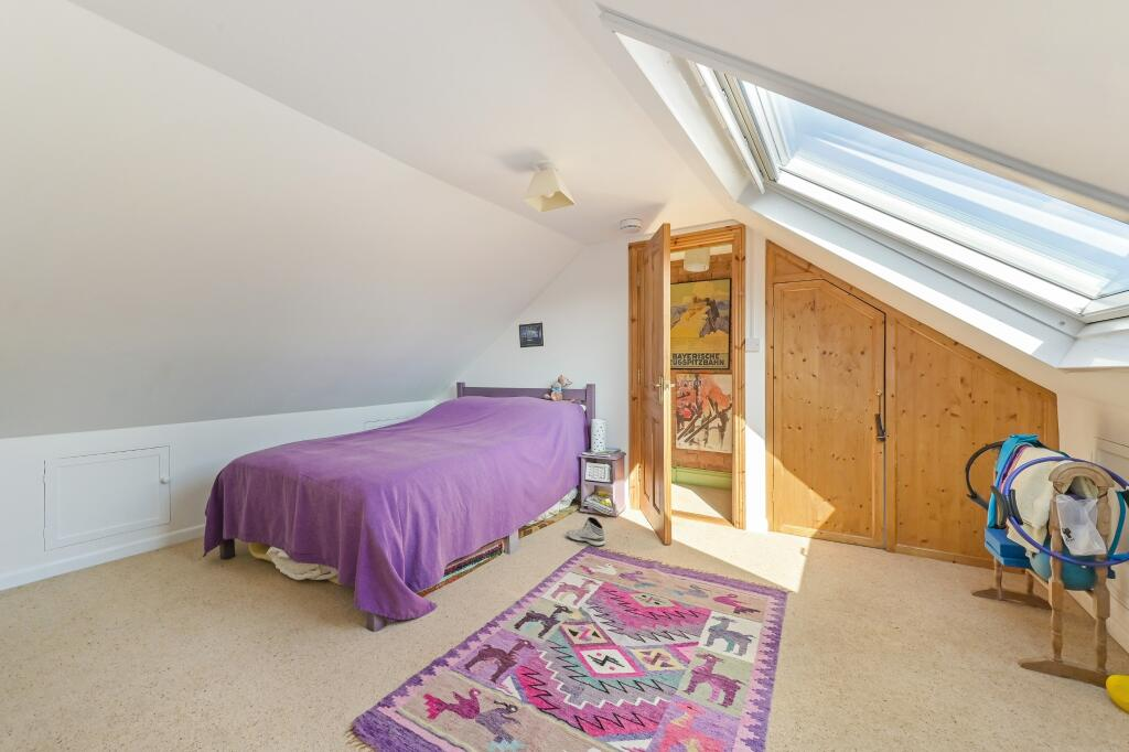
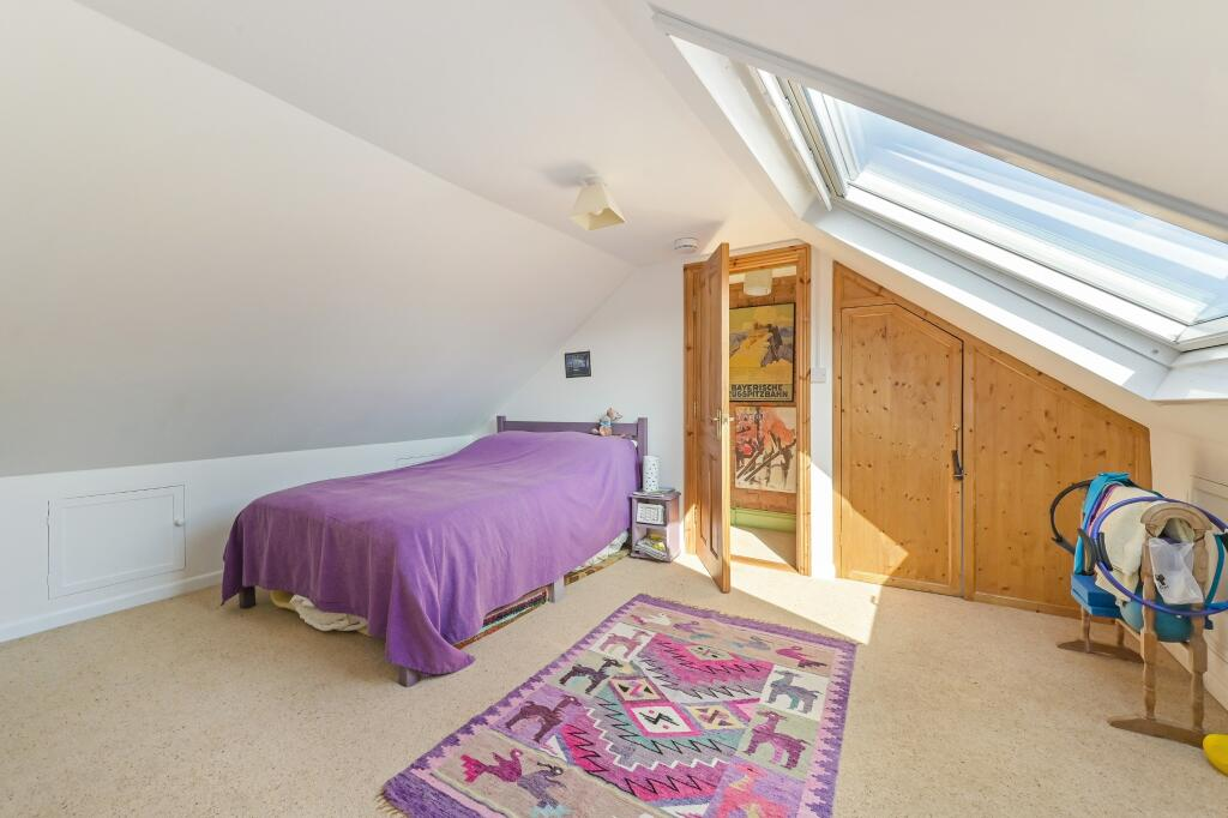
- sneaker [566,516,606,547]
